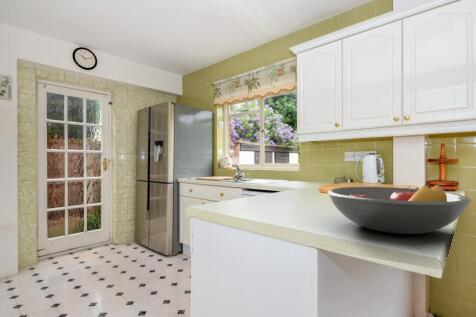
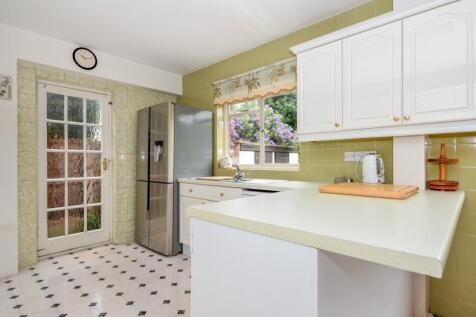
- fruit bowl [327,183,472,235]
